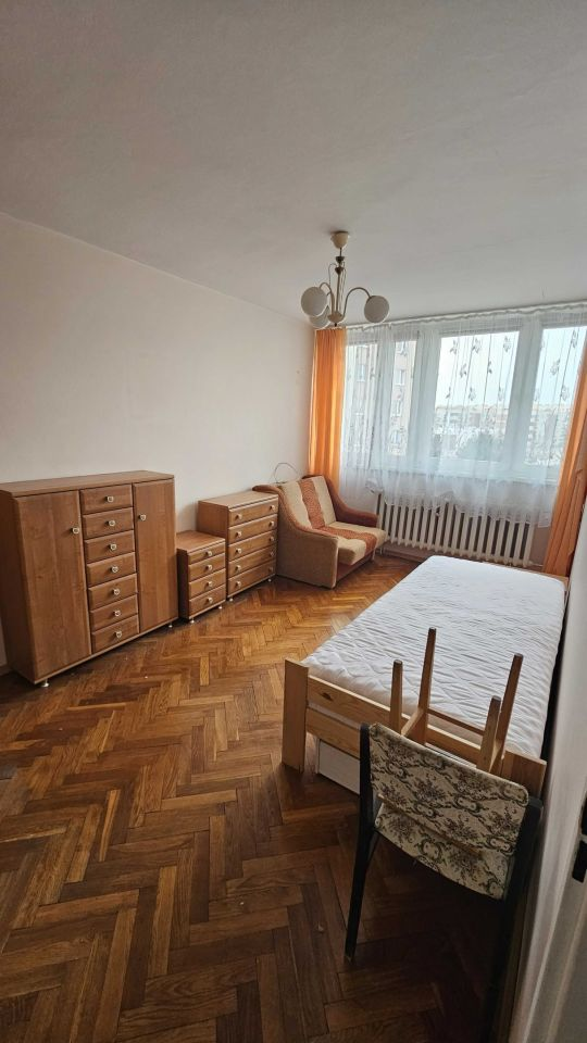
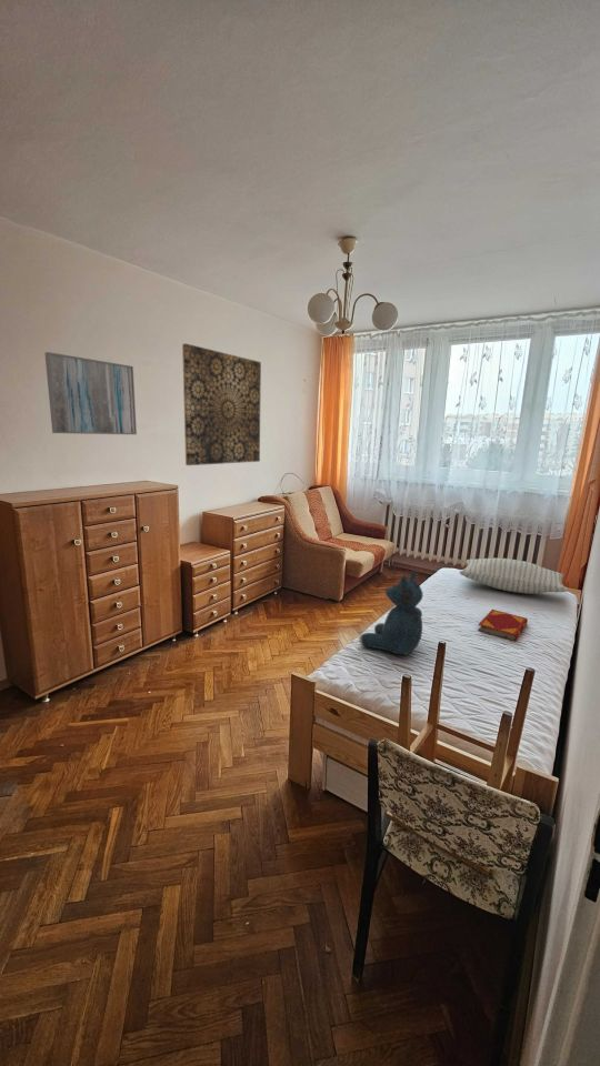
+ wall art [181,343,262,466]
+ teddy bear [358,569,423,656]
+ hardback book [477,609,529,643]
+ pillow [459,557,569,595]
+ wall art [43,351,138,435]
